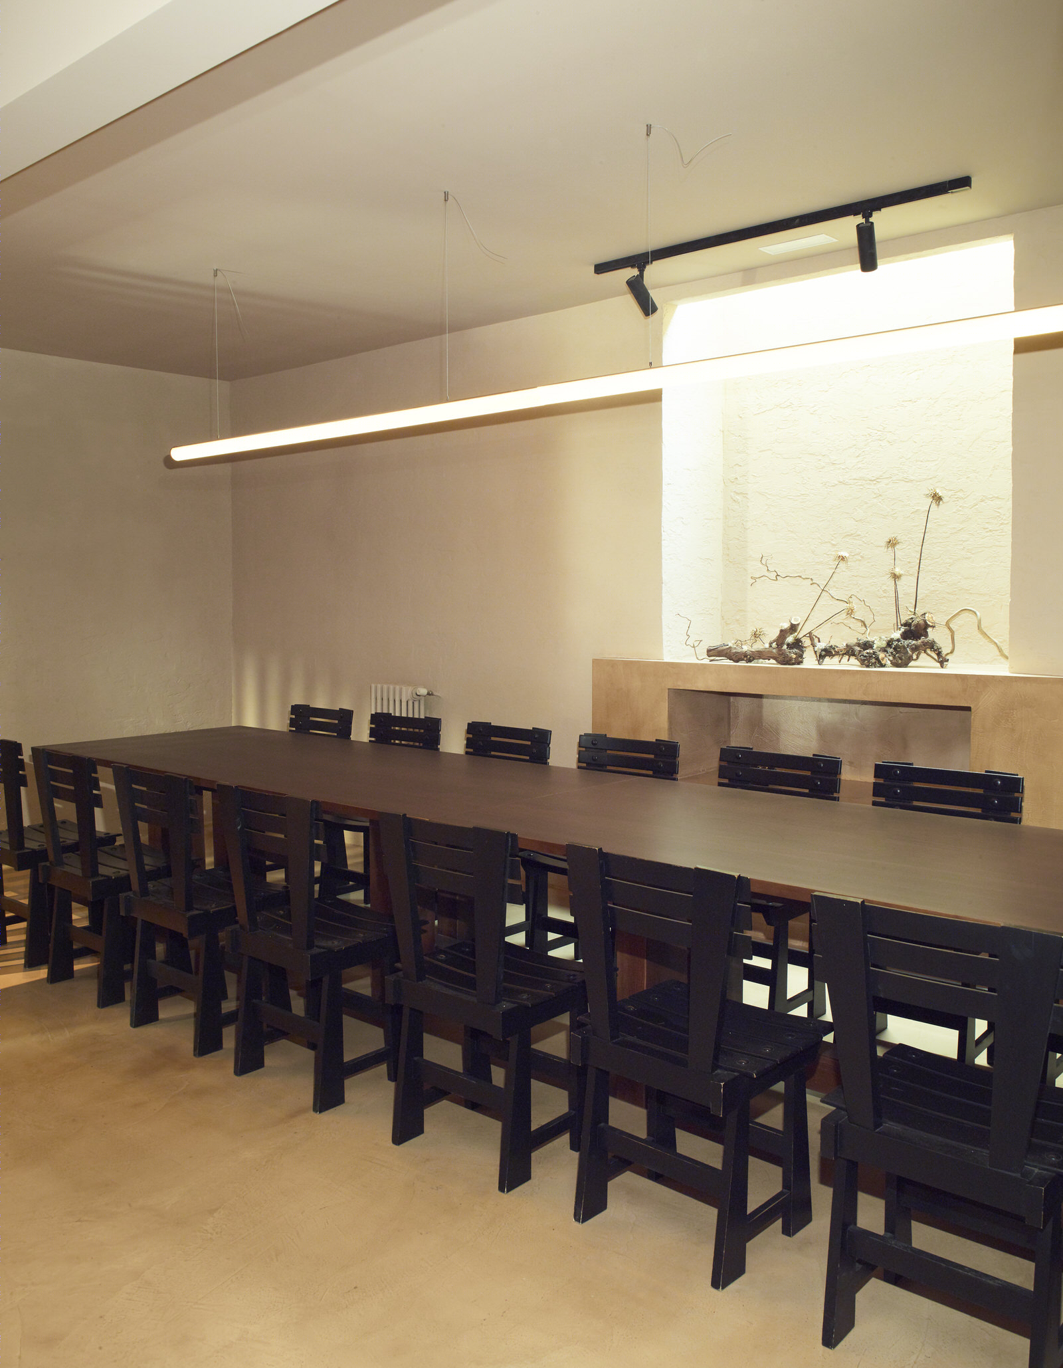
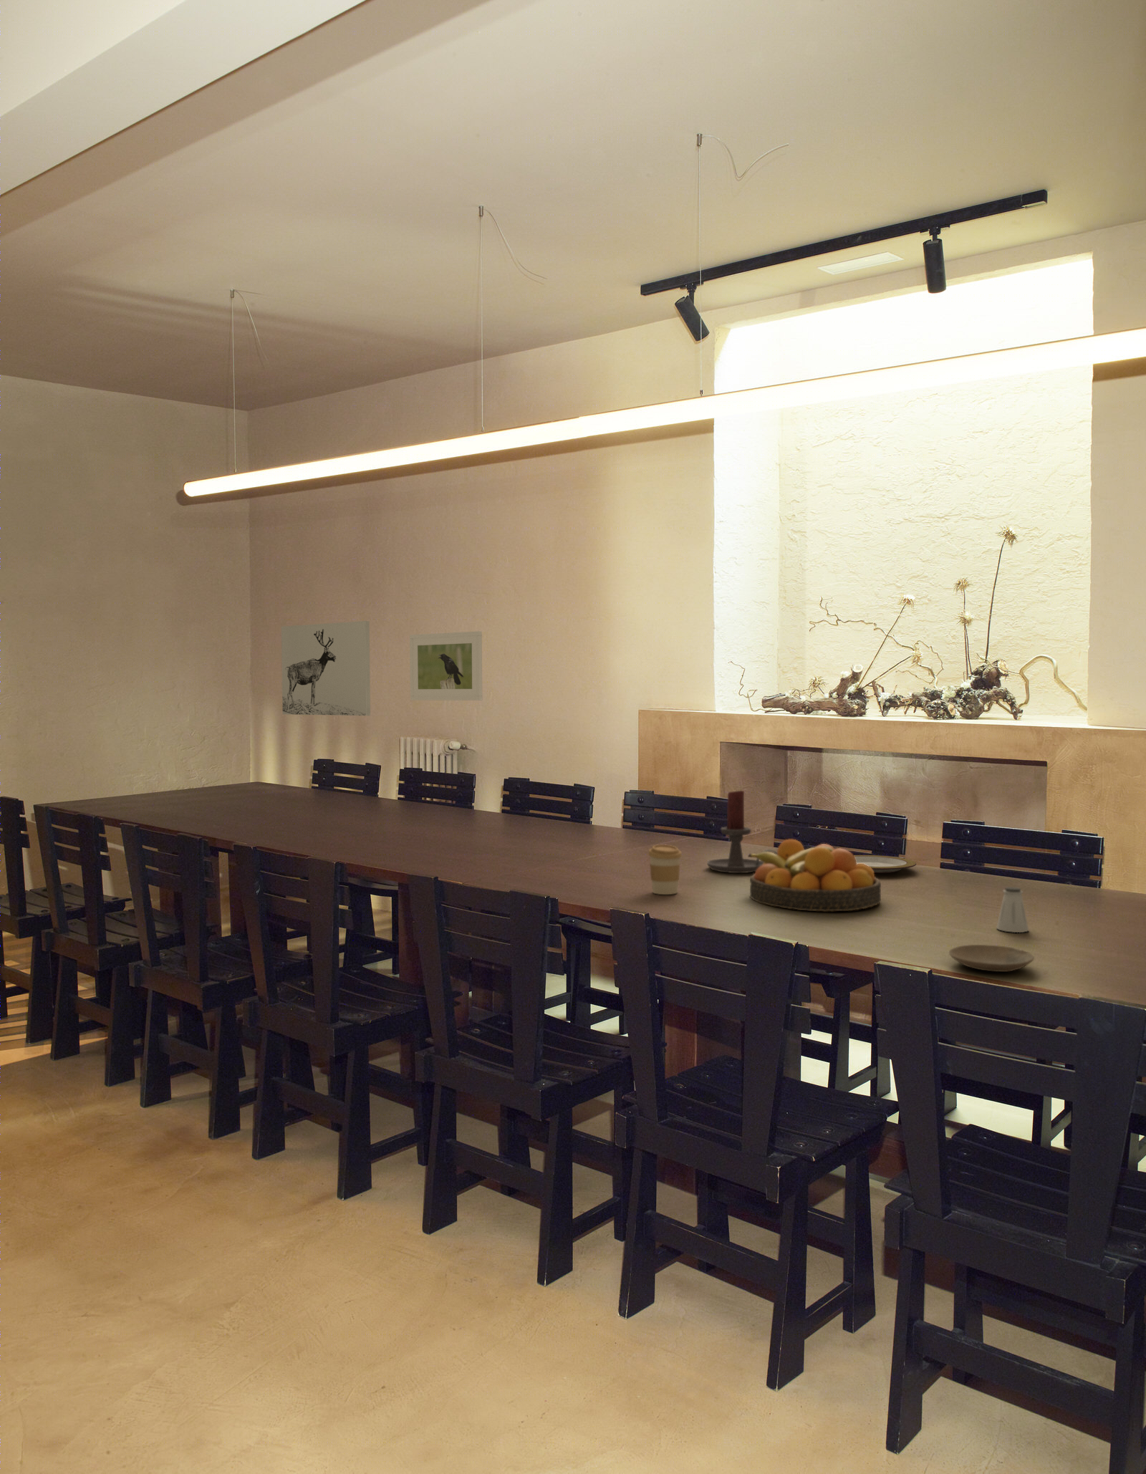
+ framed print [409,631,483,701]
+ wall art [281,620,371,717]
+ plate [853,854,916,873]
+ plate [949,944,1035,973]
+ saltshaker [995,887,1029,933]
+ coffee cup [647,843,683,895]
+ fruit bowl [746,839,882,913]
+ candle holder [706,790,778,873]
